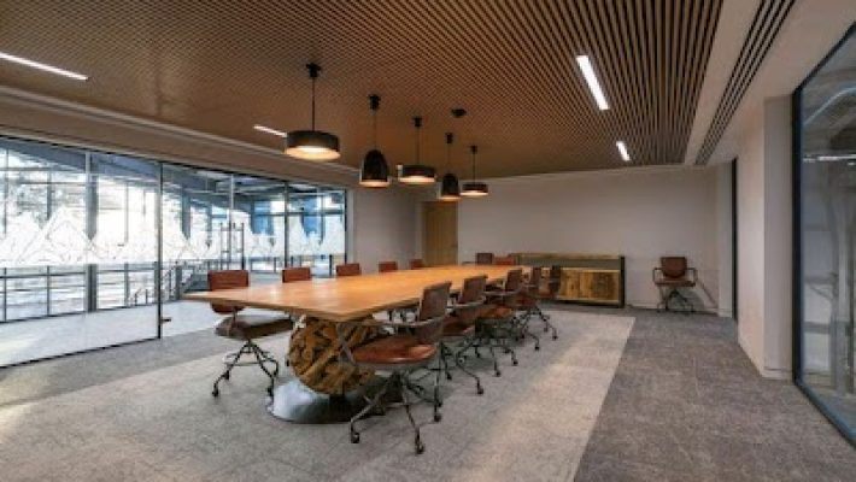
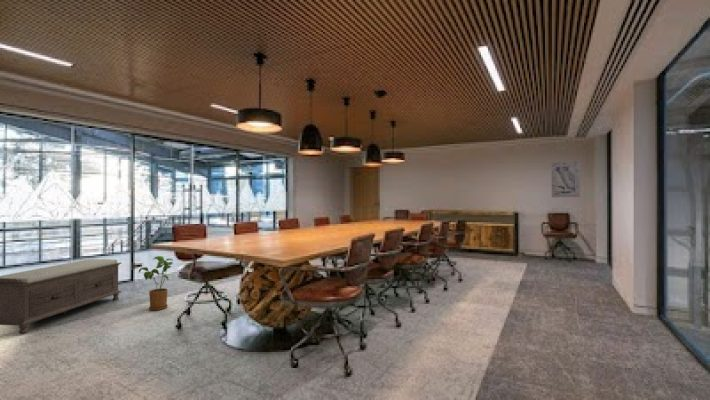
+ house plant [138,255,174,311]
+ bench [0,258,122,335]
+ wall art [550,160,581,198]
